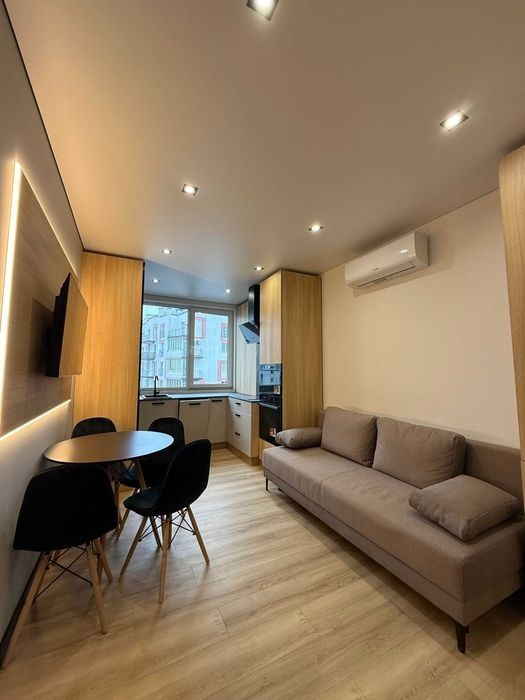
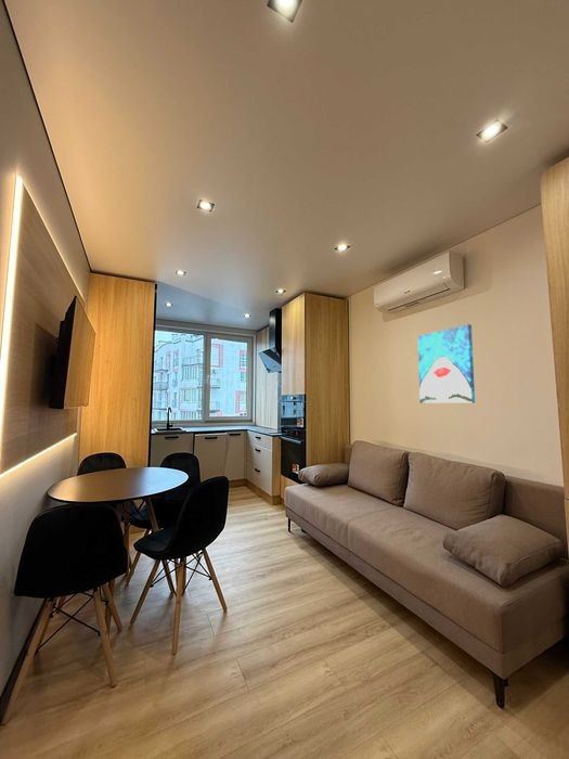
+ wall art [416,323,476,404]
